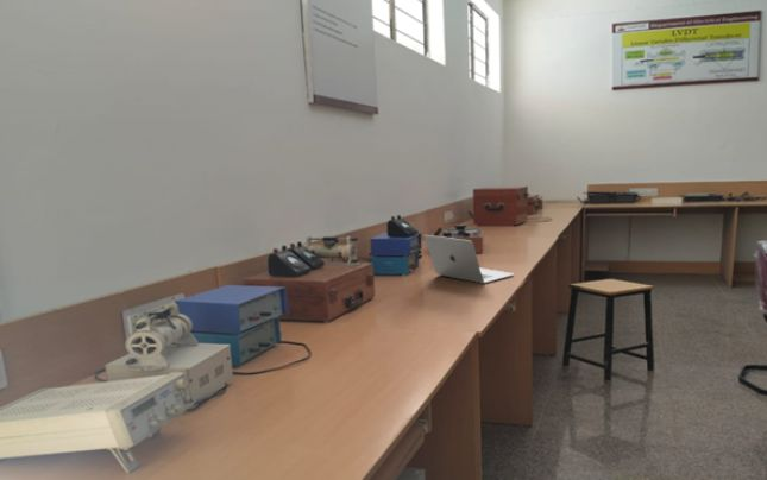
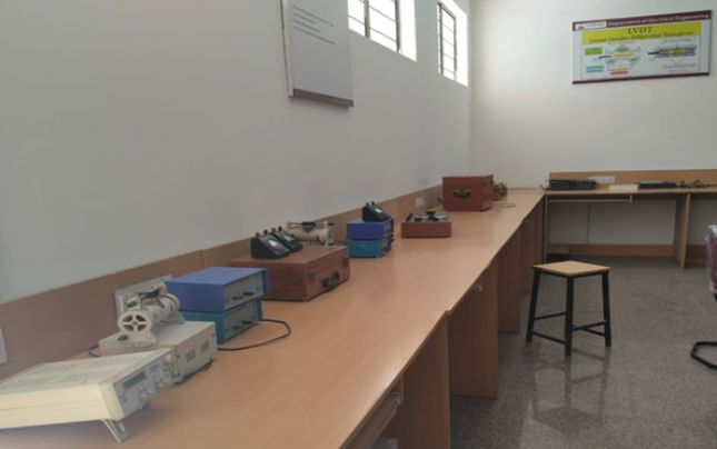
- laptop [422,234,515,285]
